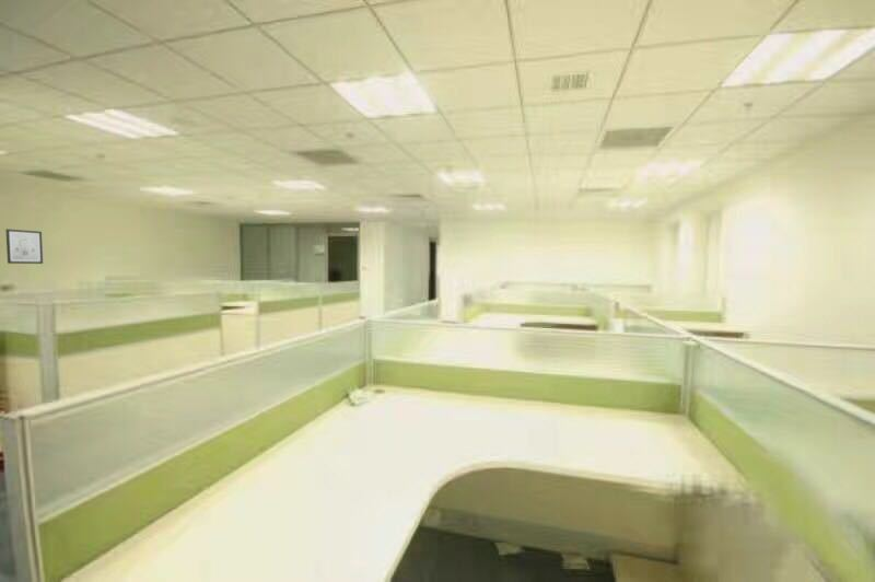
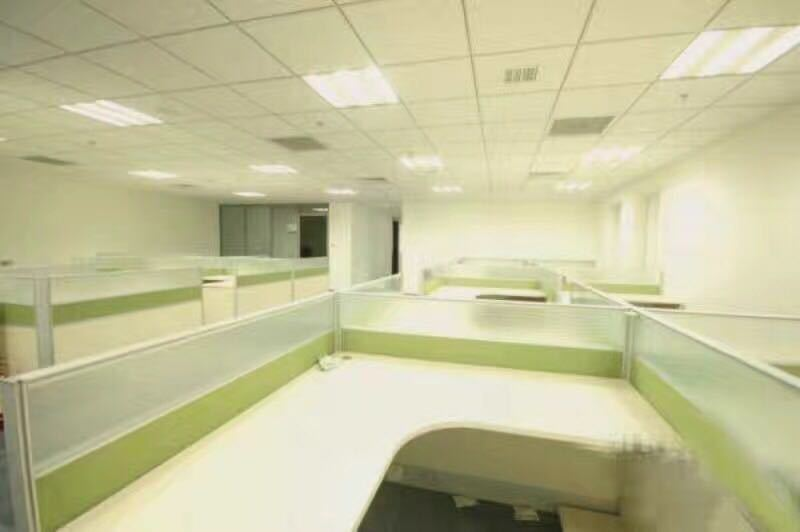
- wall art [4,228,44,265]
